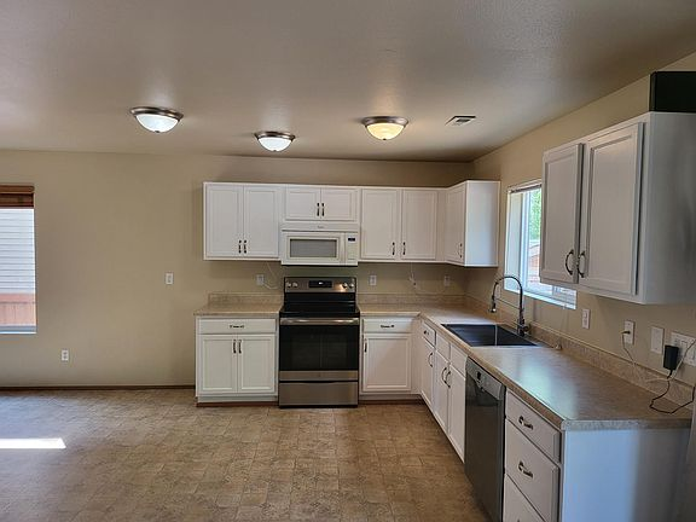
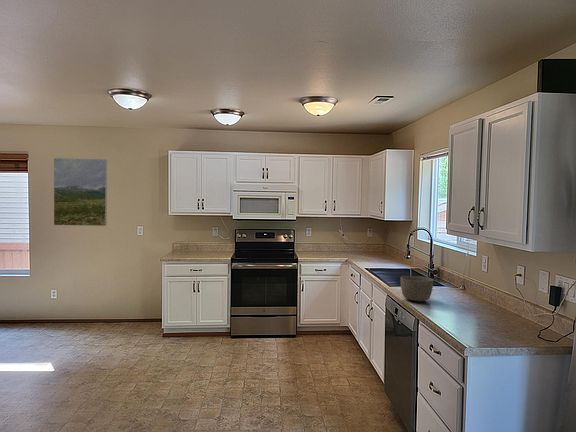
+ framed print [53,157,108,227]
+ bowl [400,275,435,302]
